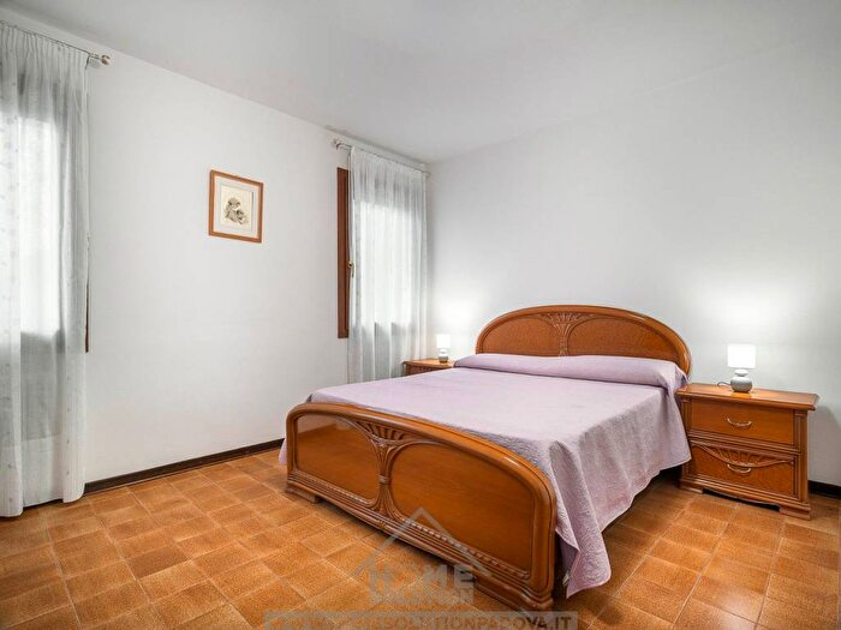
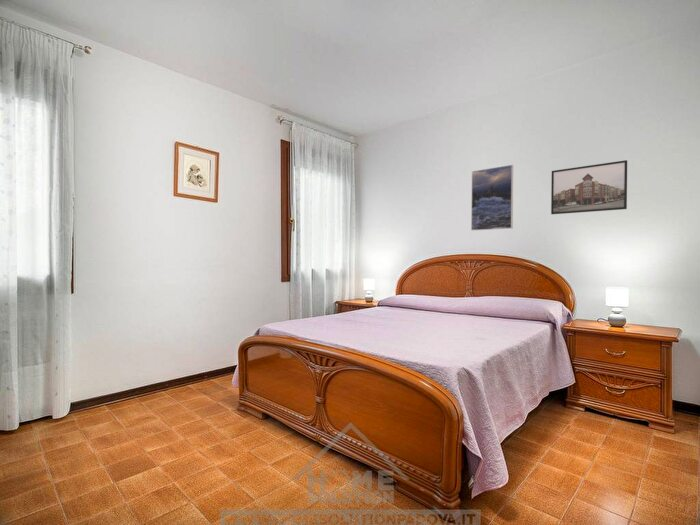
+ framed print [550,159,628,215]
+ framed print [470,164,514,232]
